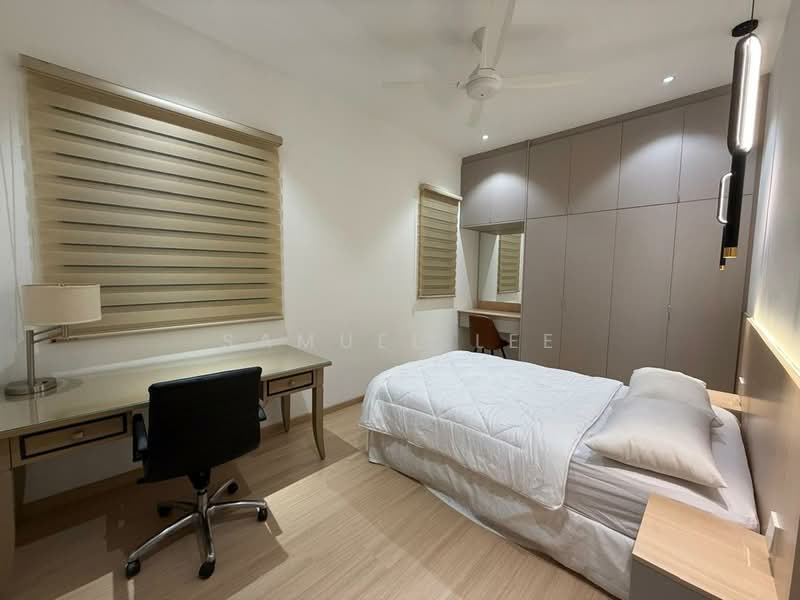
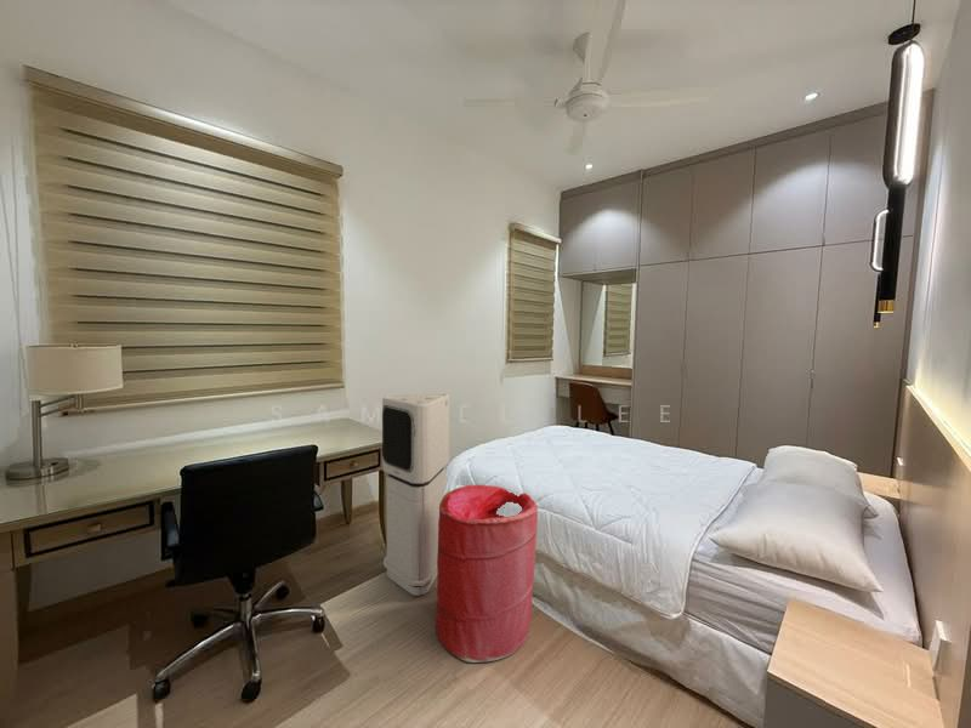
+ laundry hamper [435,484,539,664]
+ air purifier [381,393,450,597]
